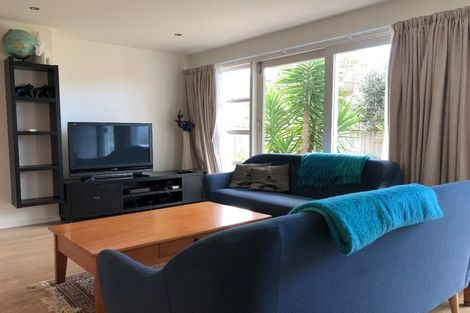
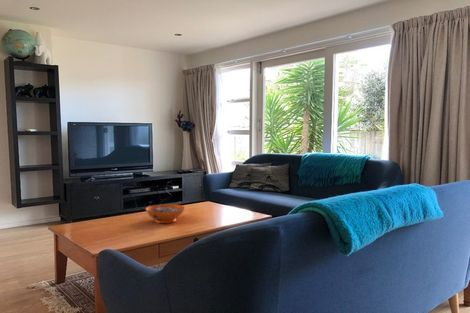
+ decorative bowl [145,203,185,224]
